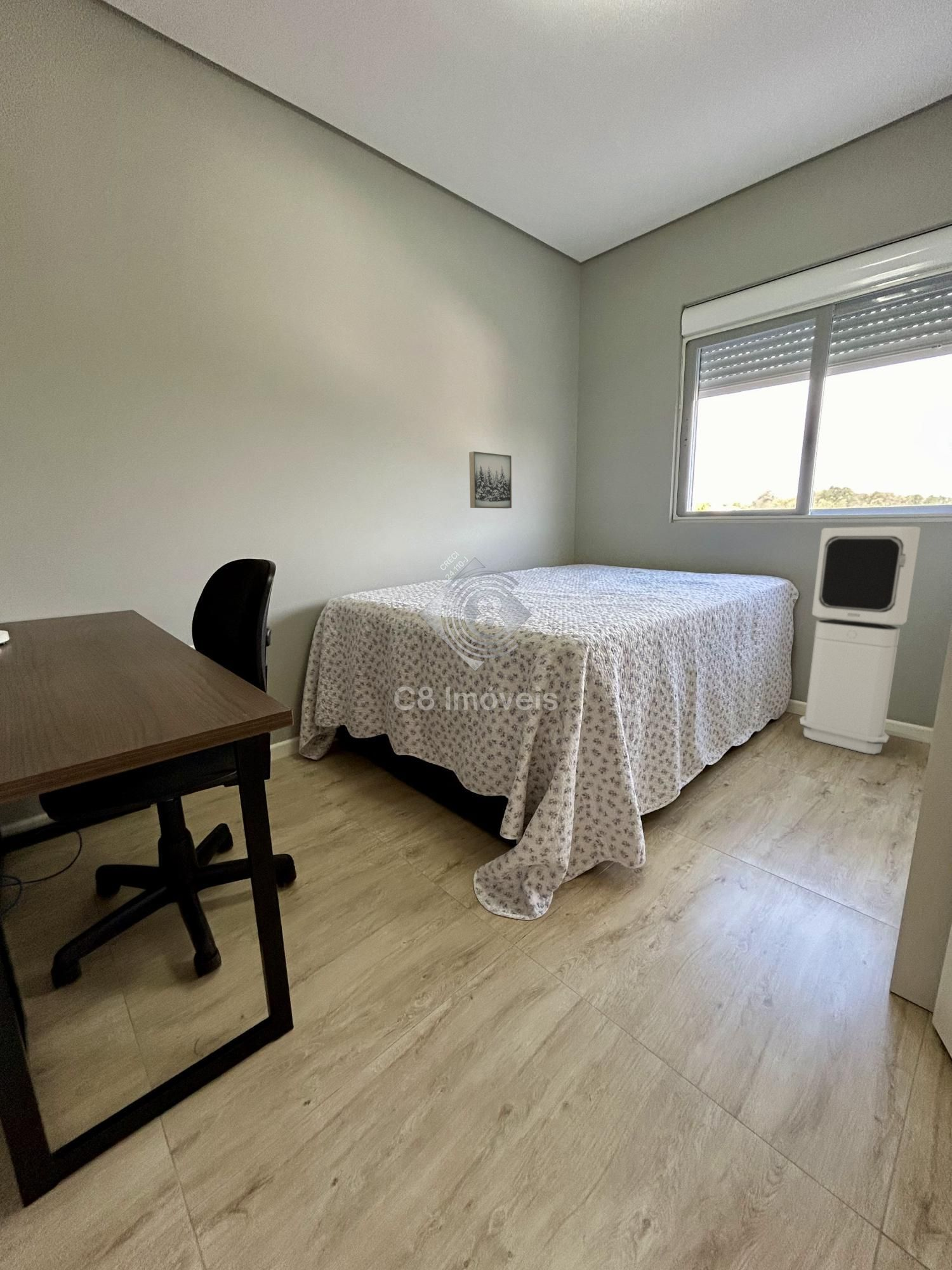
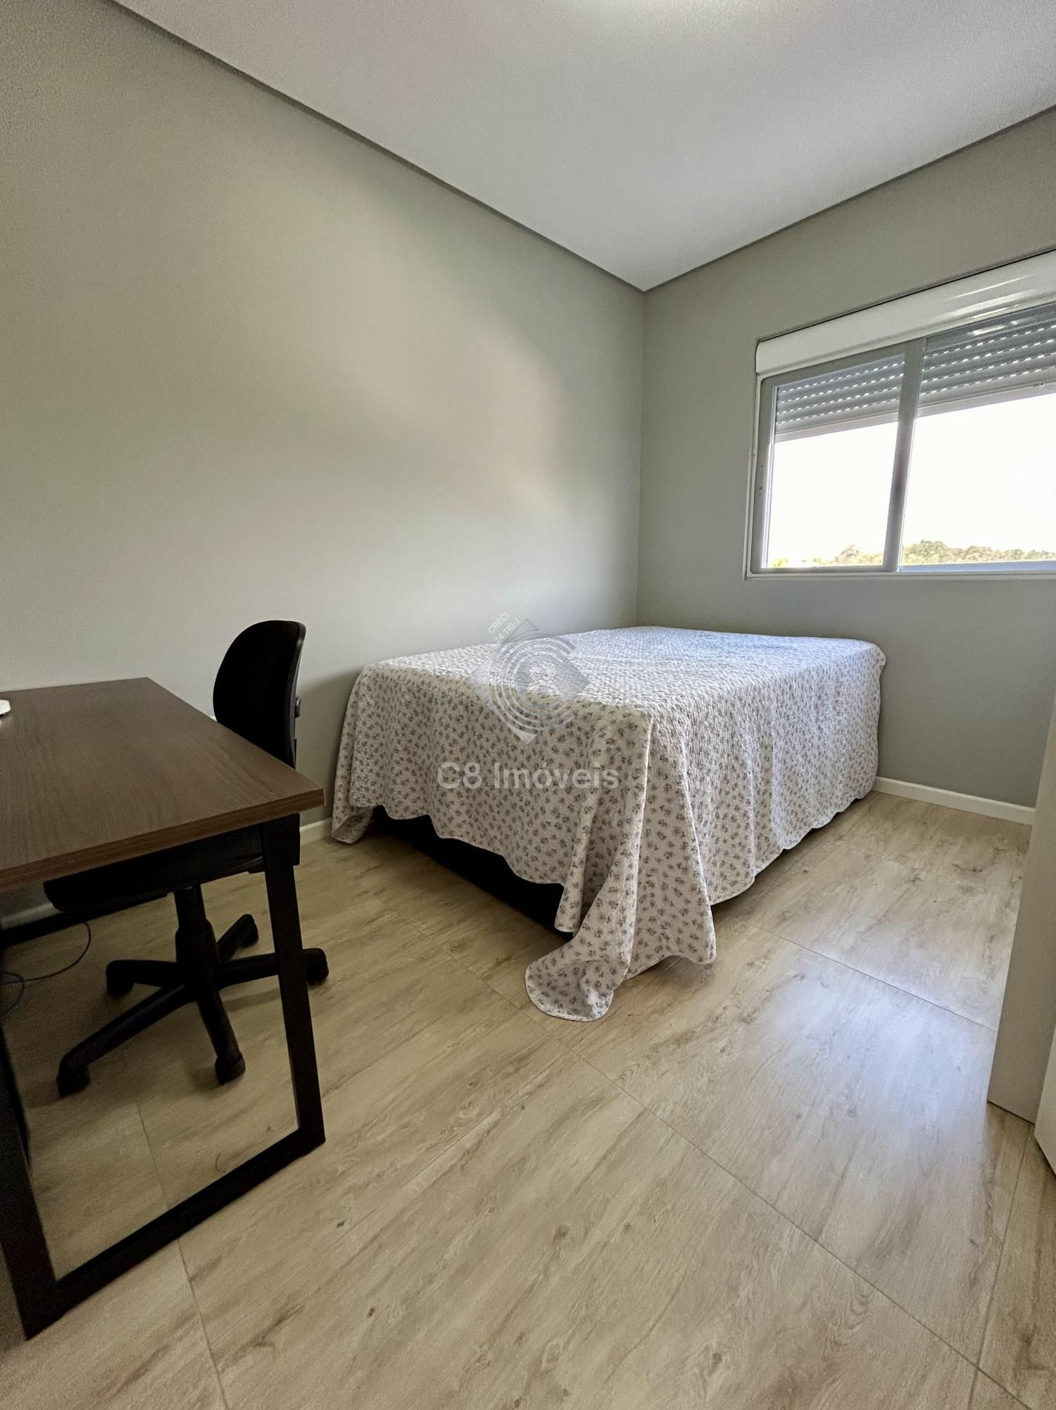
- wall art [468,451,512,509]
- air purifier [799,526,921,755]
